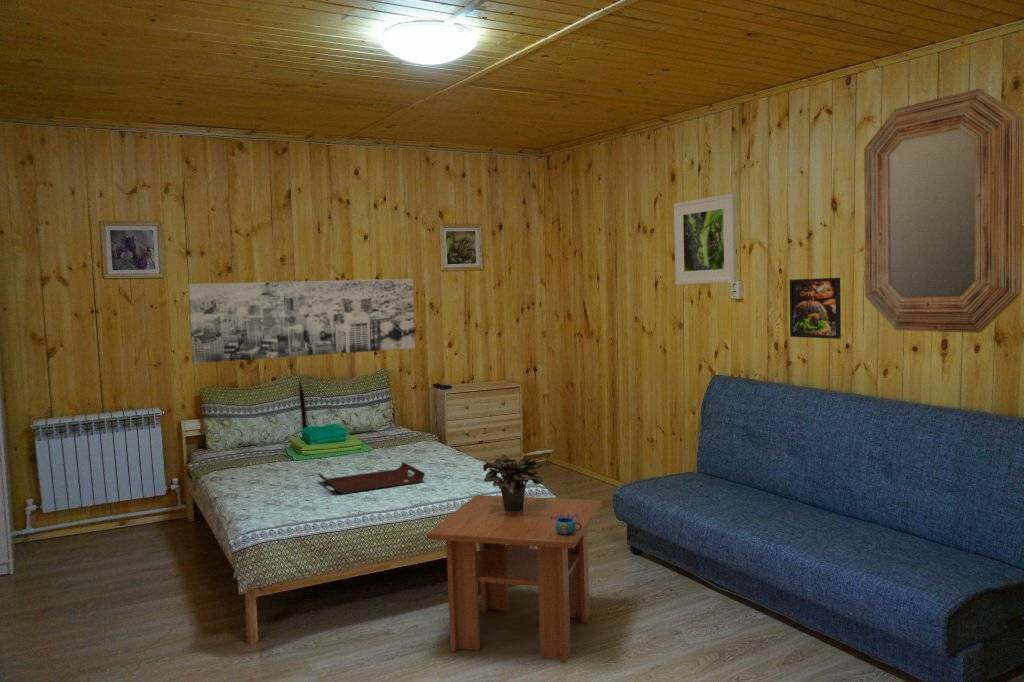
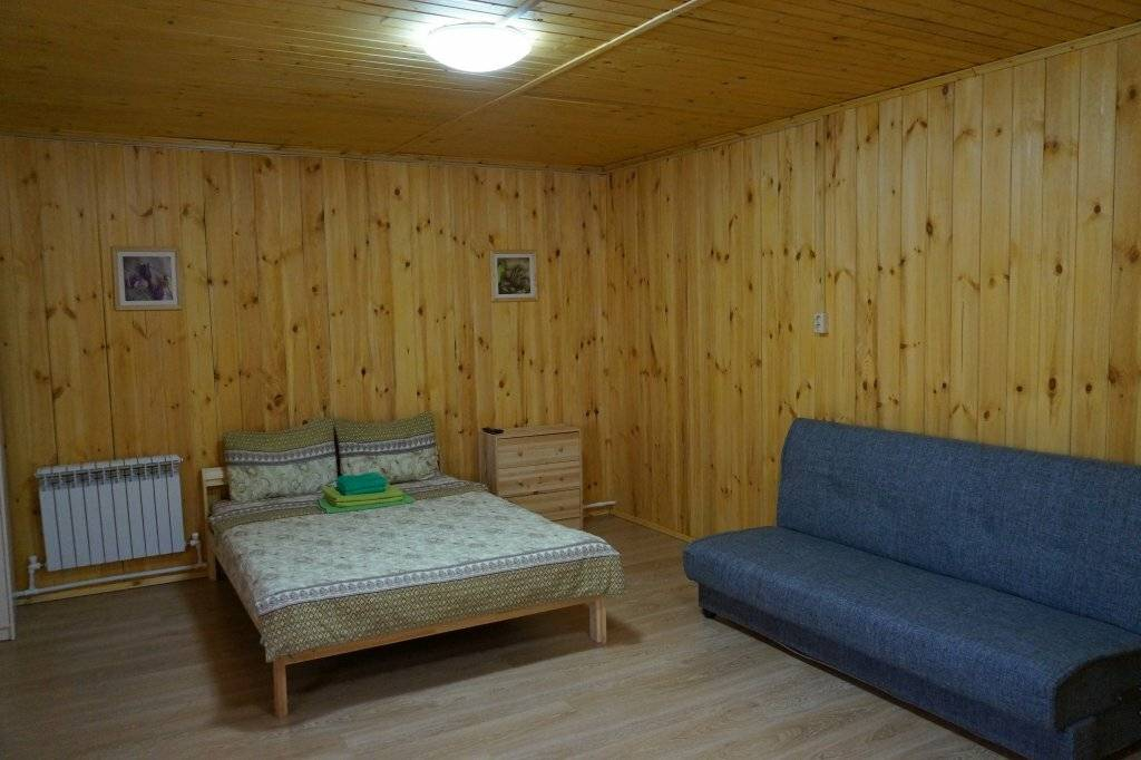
- coffee table [426,494,603,664]
- home mirror [863,88,1023,334]
- mug [550,514,581,536]
- potted plant [482,456,546,512]
- serving tray [317,461,426,495]
- wall art [187,278,416,364]
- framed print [789,277,842,340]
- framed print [673,192,737,285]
